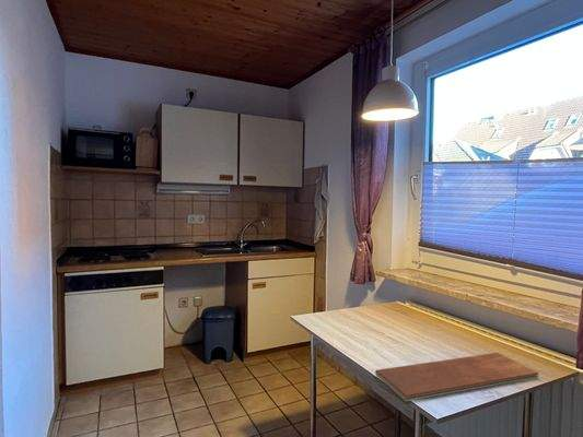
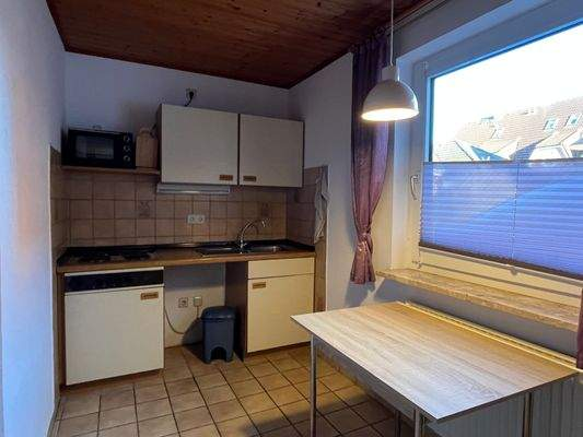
- chopping board [374,352,540,402]
